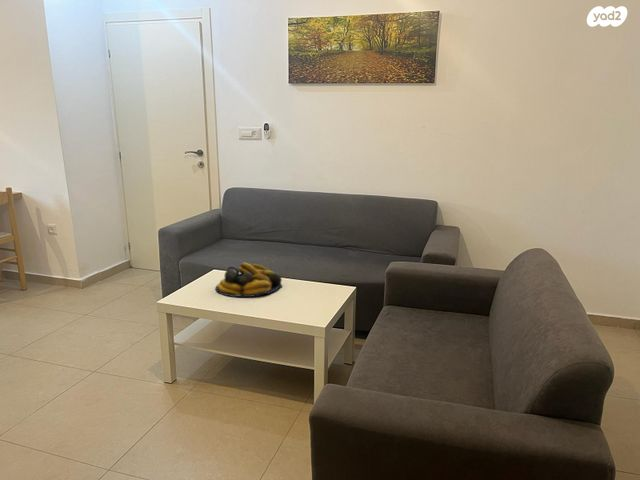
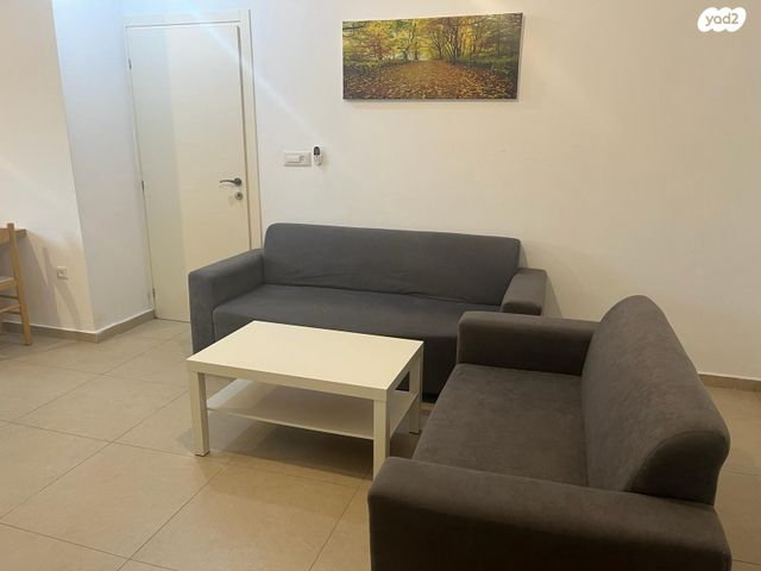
- fruit bowl [214,262,284,298]
